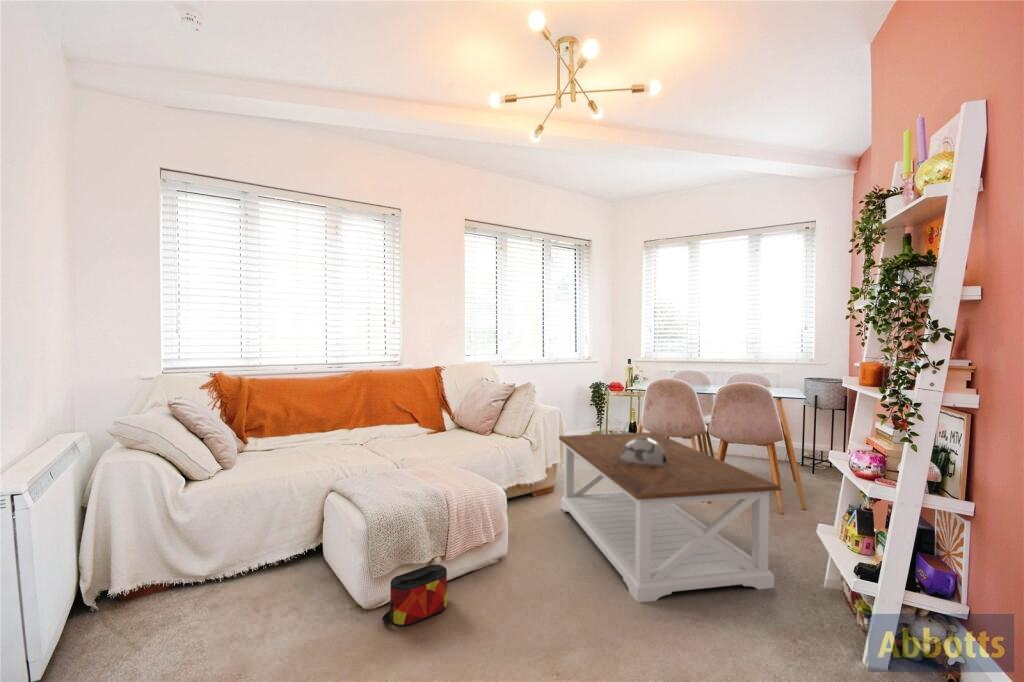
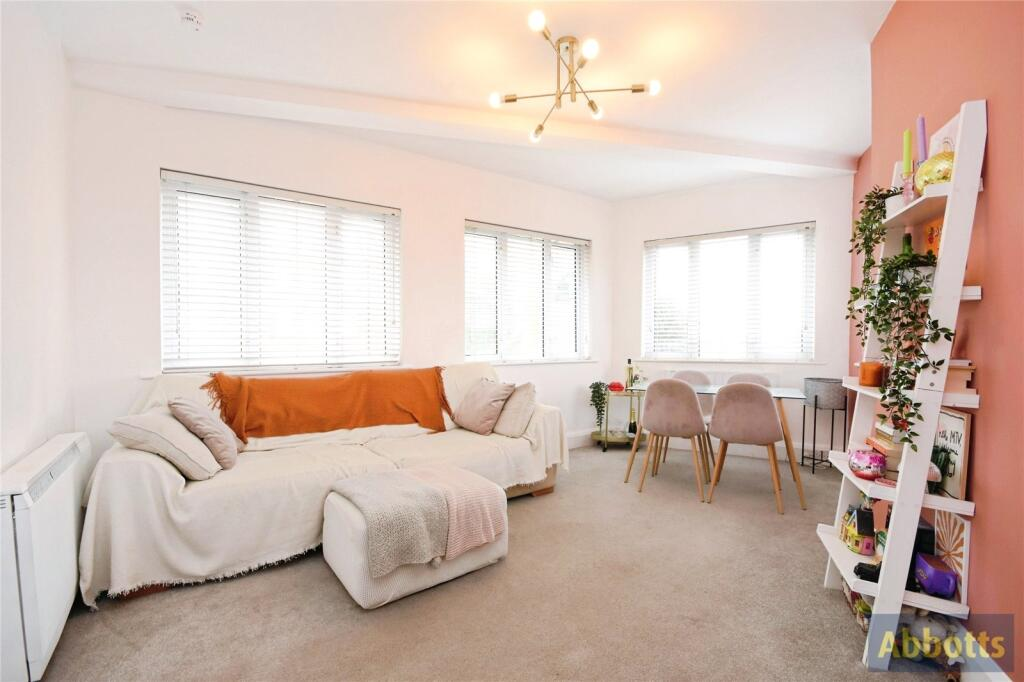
- decorative bowl [621,437,668,466]
- bag [381,563,448,627]
- coffee table [558,431,781,603]
